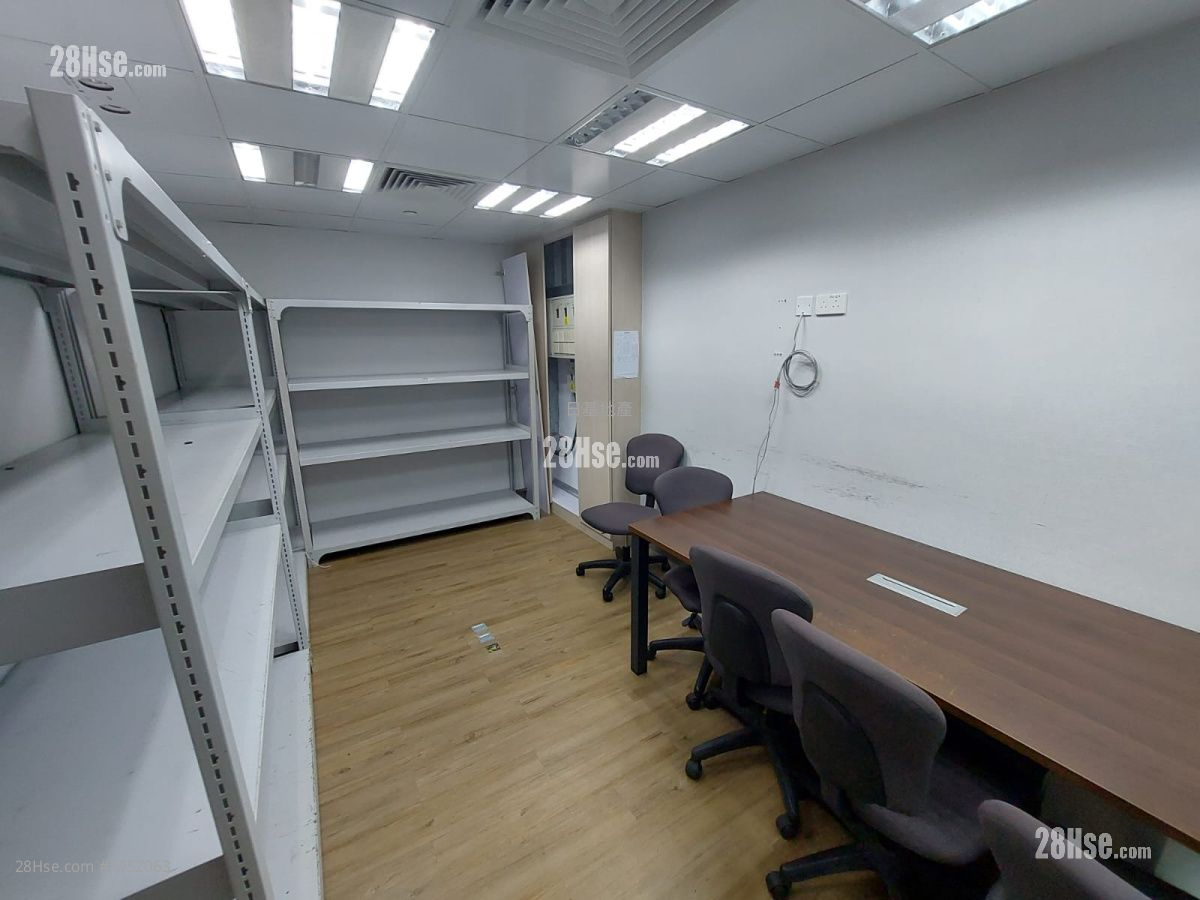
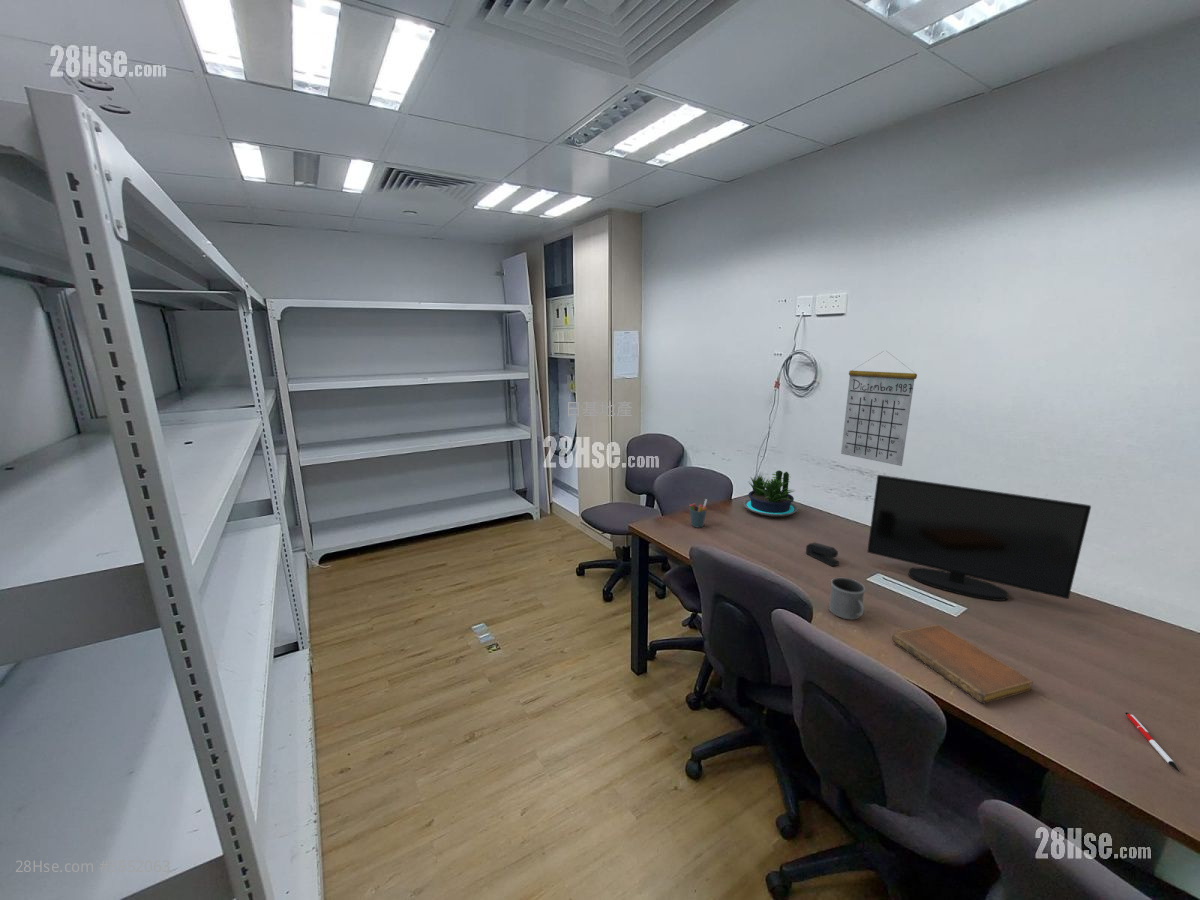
+ monitor [866,474,1092,602]
+ notebook [891,624,1034,704]
+ mug [828,577,866,621]
+ potted plant [742,469,799,517]
+ pen [1124,712,1181,773]
+ calendar [840,351,918,467]
+ pen holder [689,498,708,528]
+ stapler [805,542,840,568]
